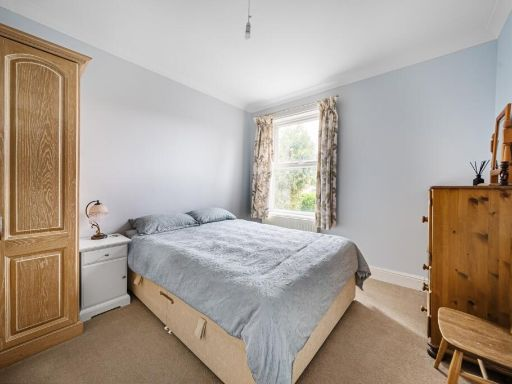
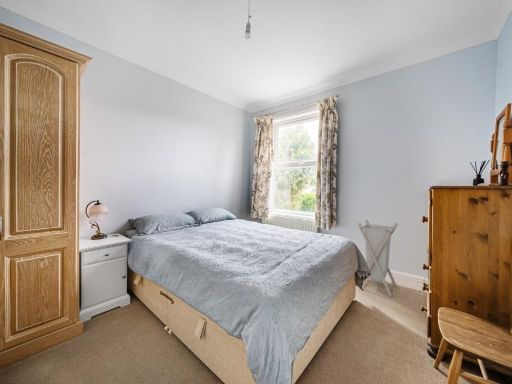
+ laundry hamper [357,219,399,298]
